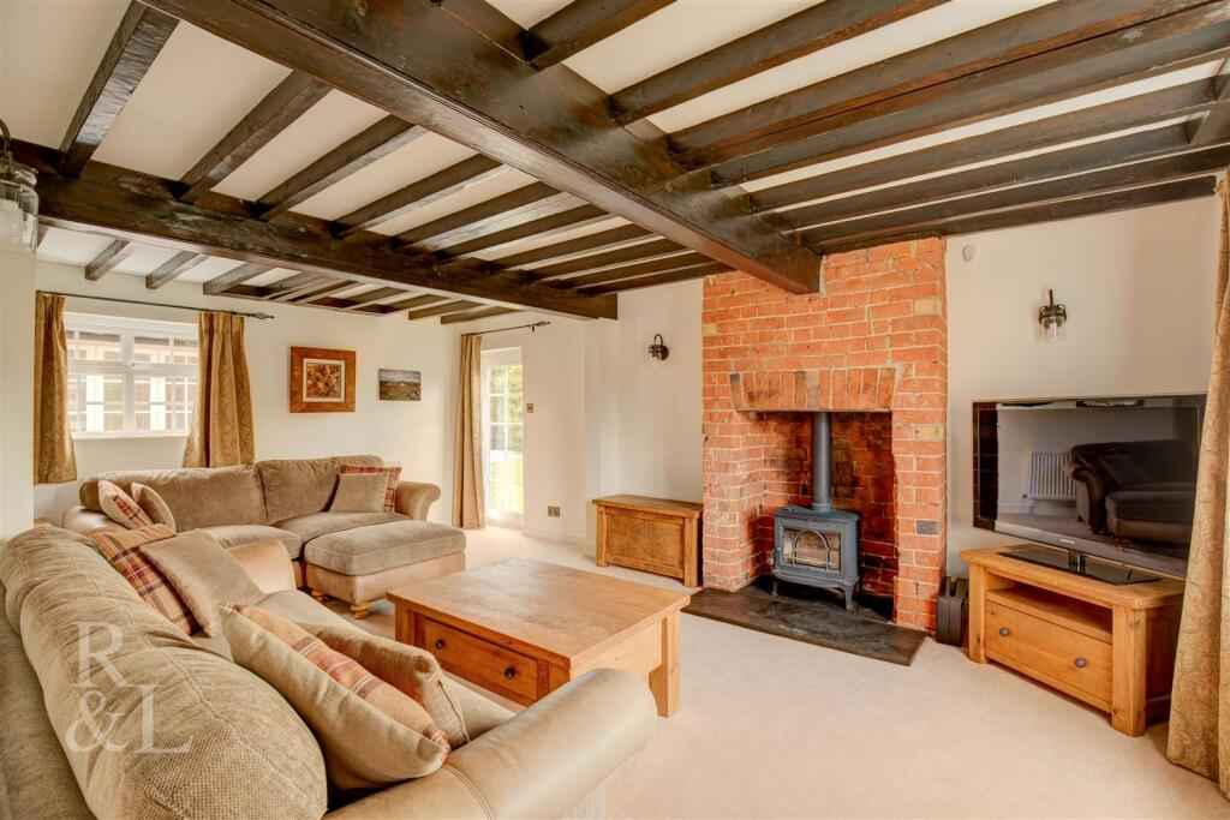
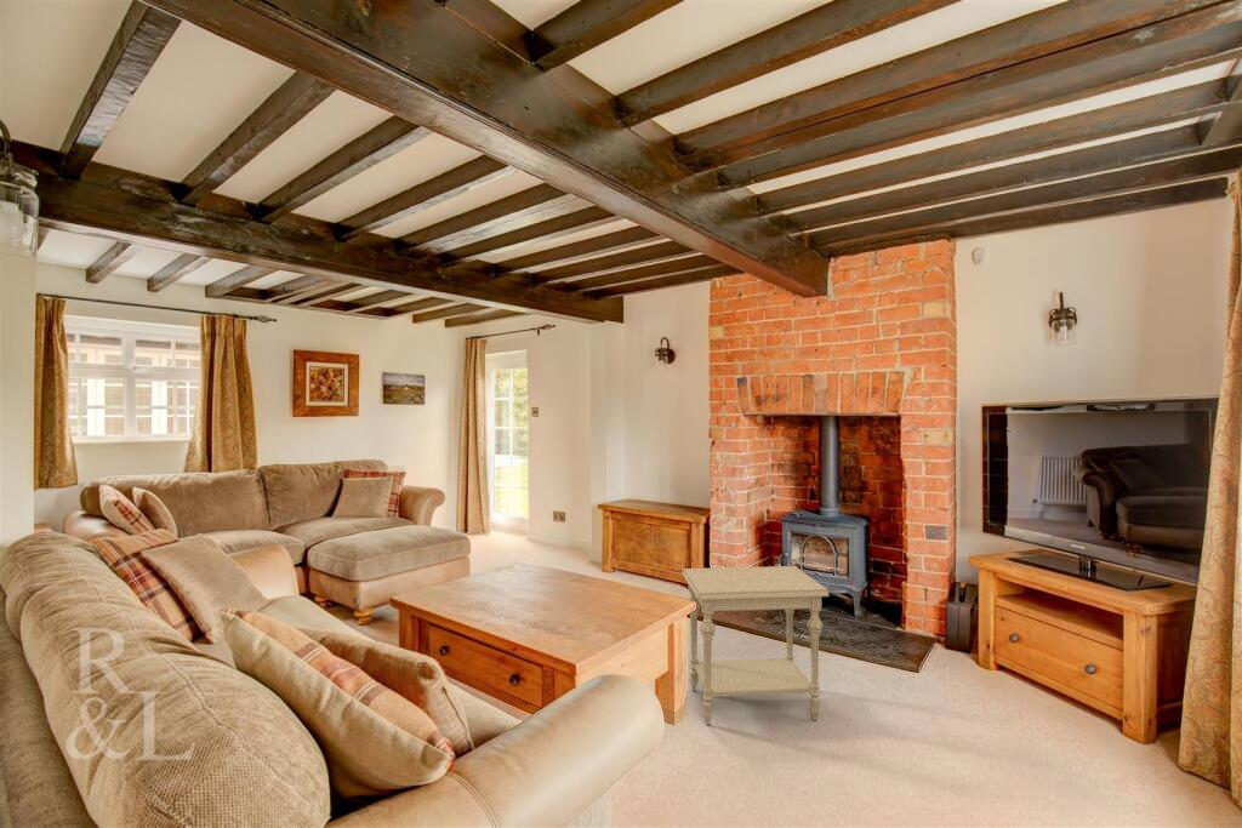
+ side table [682,565,831,726]
